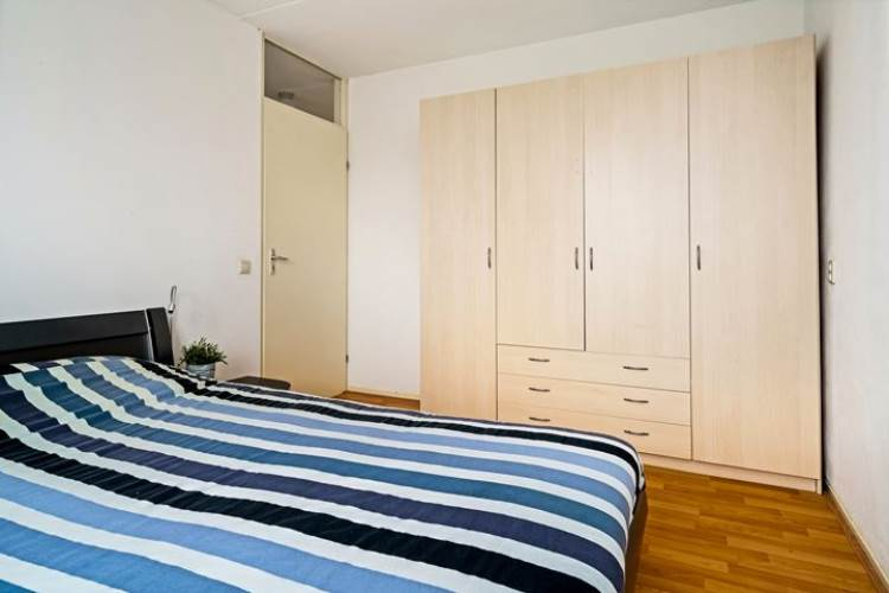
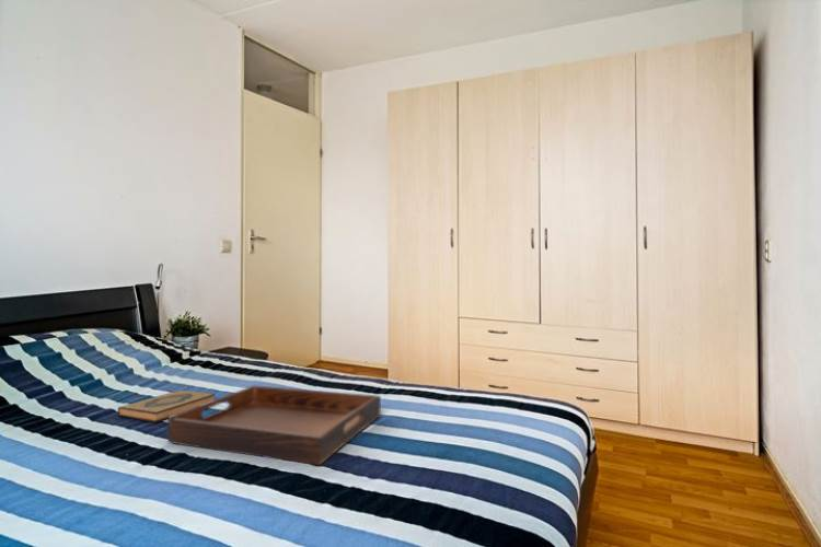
+ serving tray [166,384,382,466]
+ hardback book [117,388,217,423]
